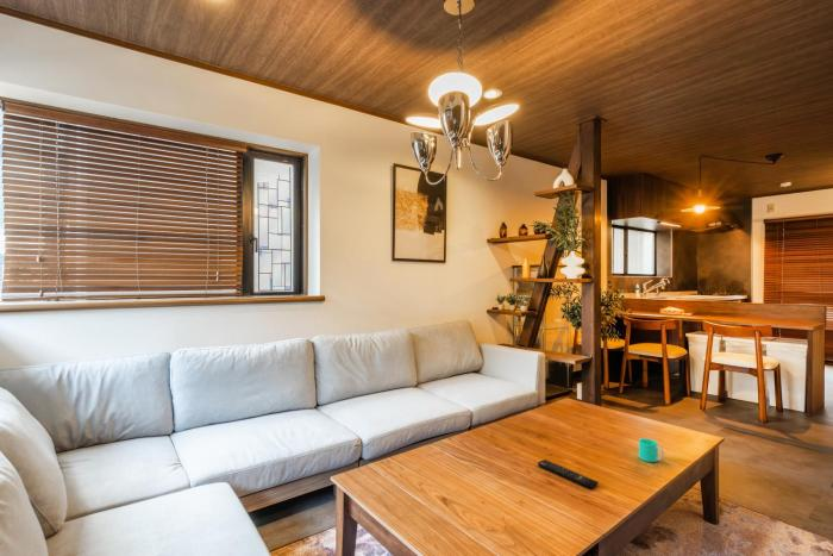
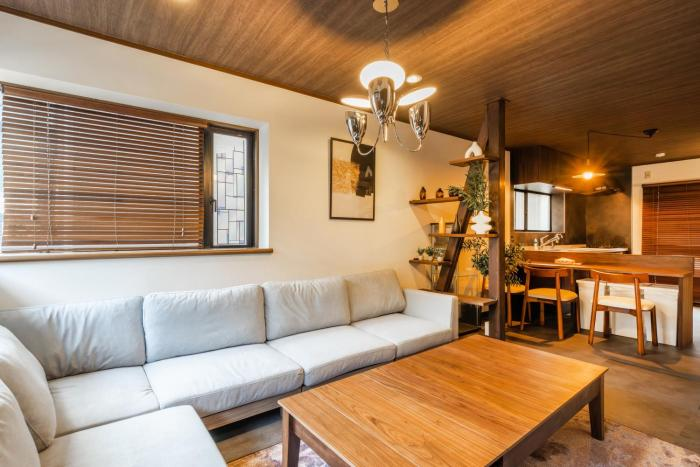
- cup [638,437,665,463]
- remote control [537,458,600,489]
